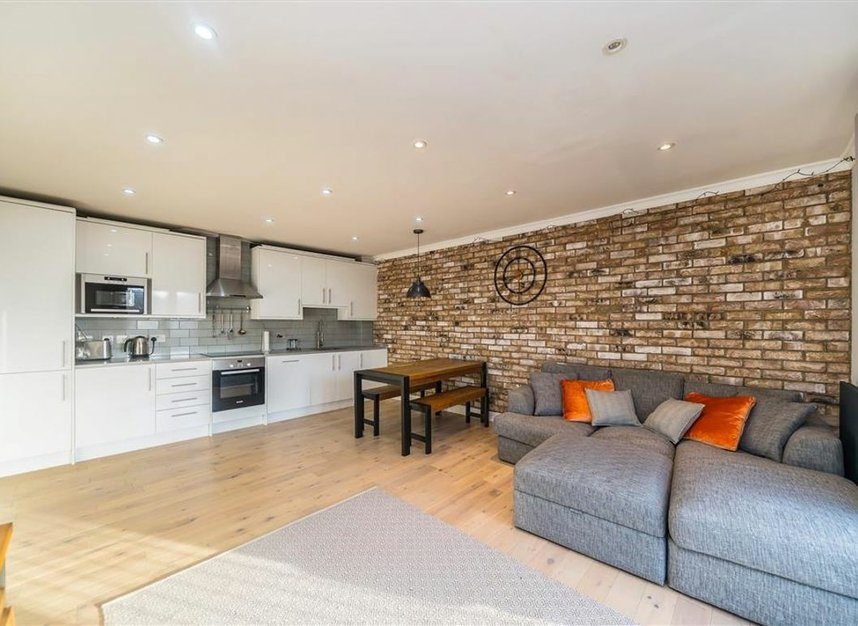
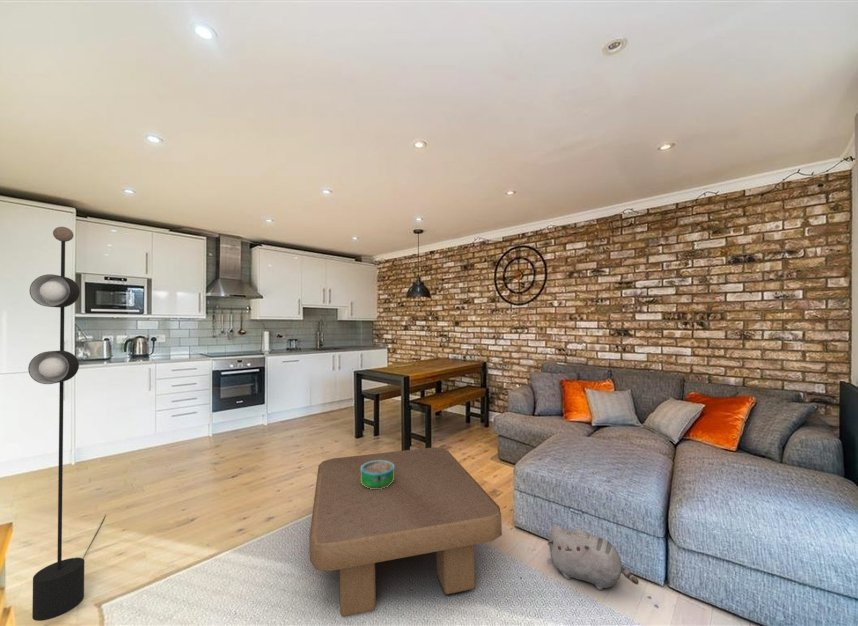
+ floor lamp [27,226,107,622]
+ decorative bowl [361,460,394,489]
+ coffee table [308,446,503,618]
+ plush toy [547,525,640,591]
